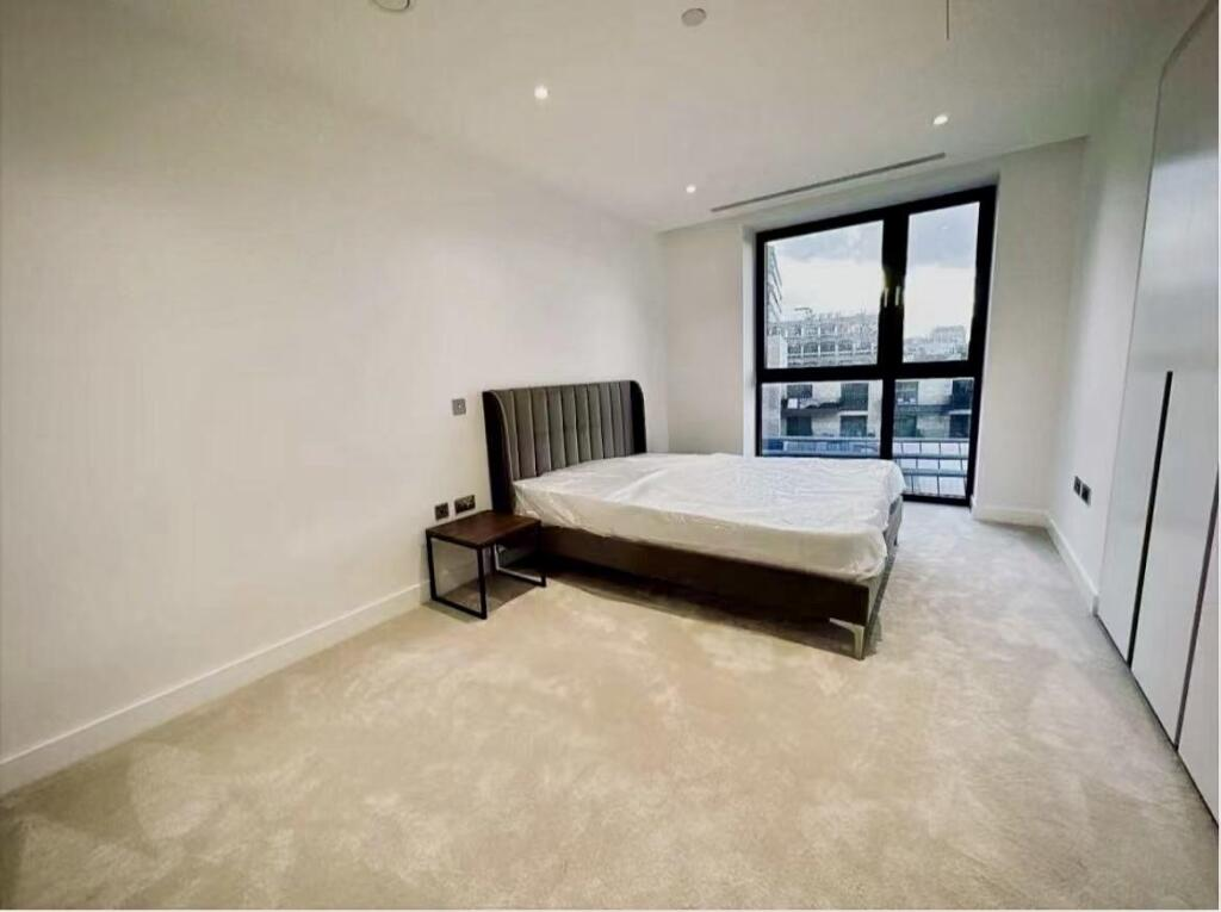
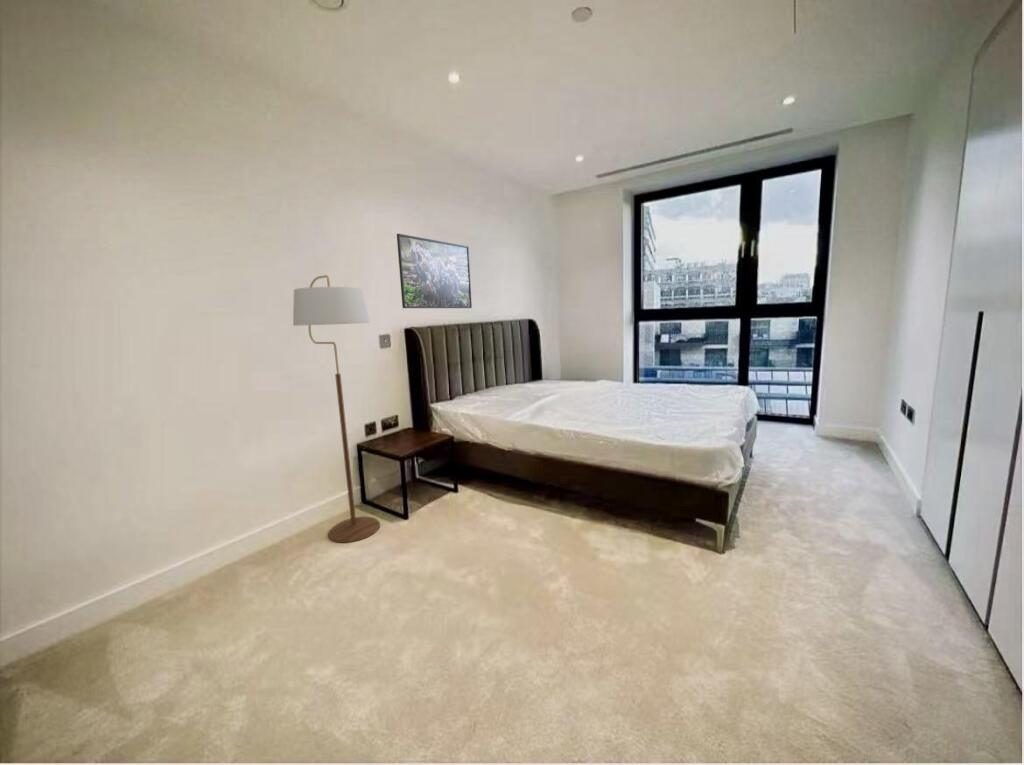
+ floor lamp [292,274,381,544]
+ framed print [396,233,473,309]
